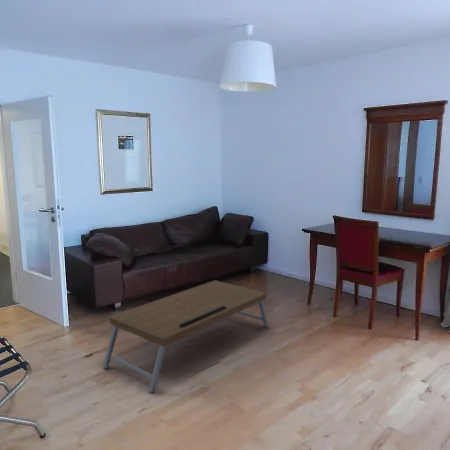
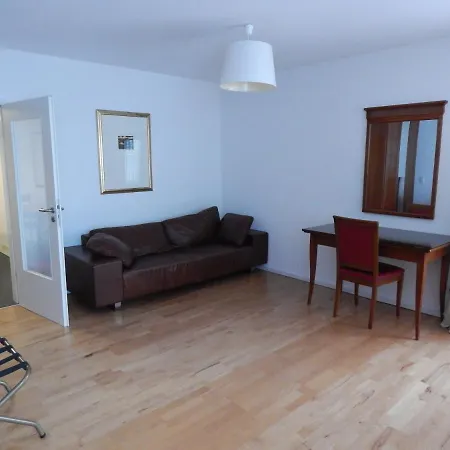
- coffee table [102,279,270,394]
